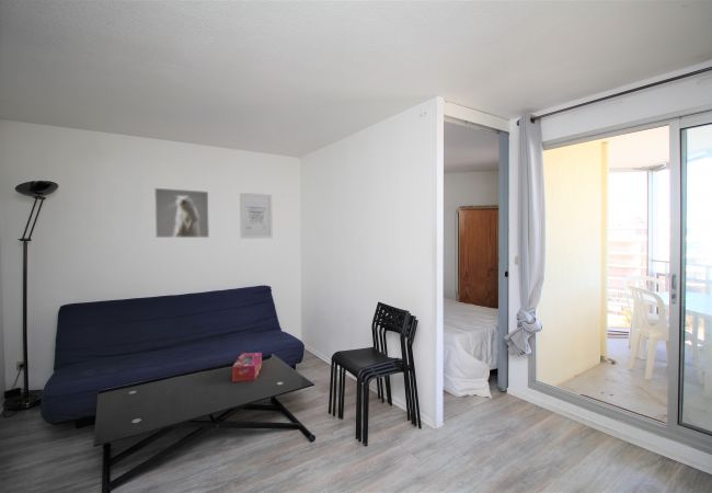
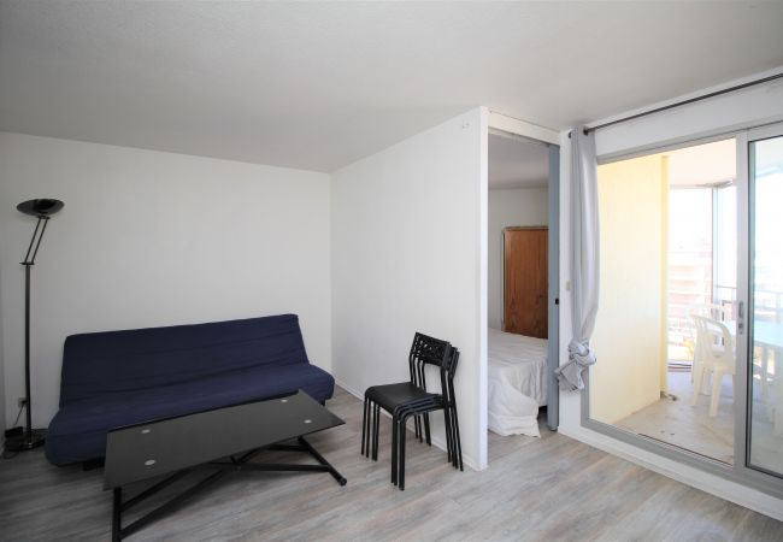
- wall art [239,192,274,240]
- tissue box [231,352,263,382]
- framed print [153,187,210,239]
